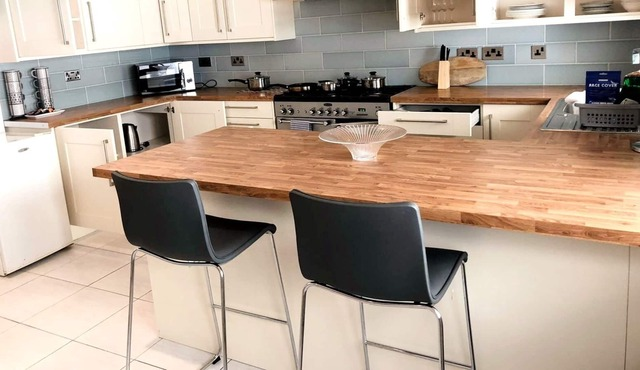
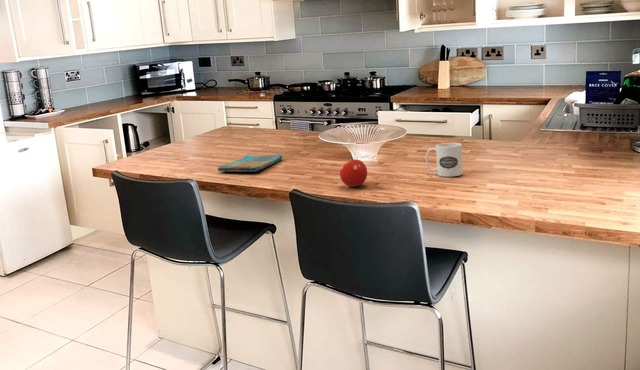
+ dish towel [217,153,283,173]
+ fruit [339,156,368,188]
+ mug [425,142,464,178]
